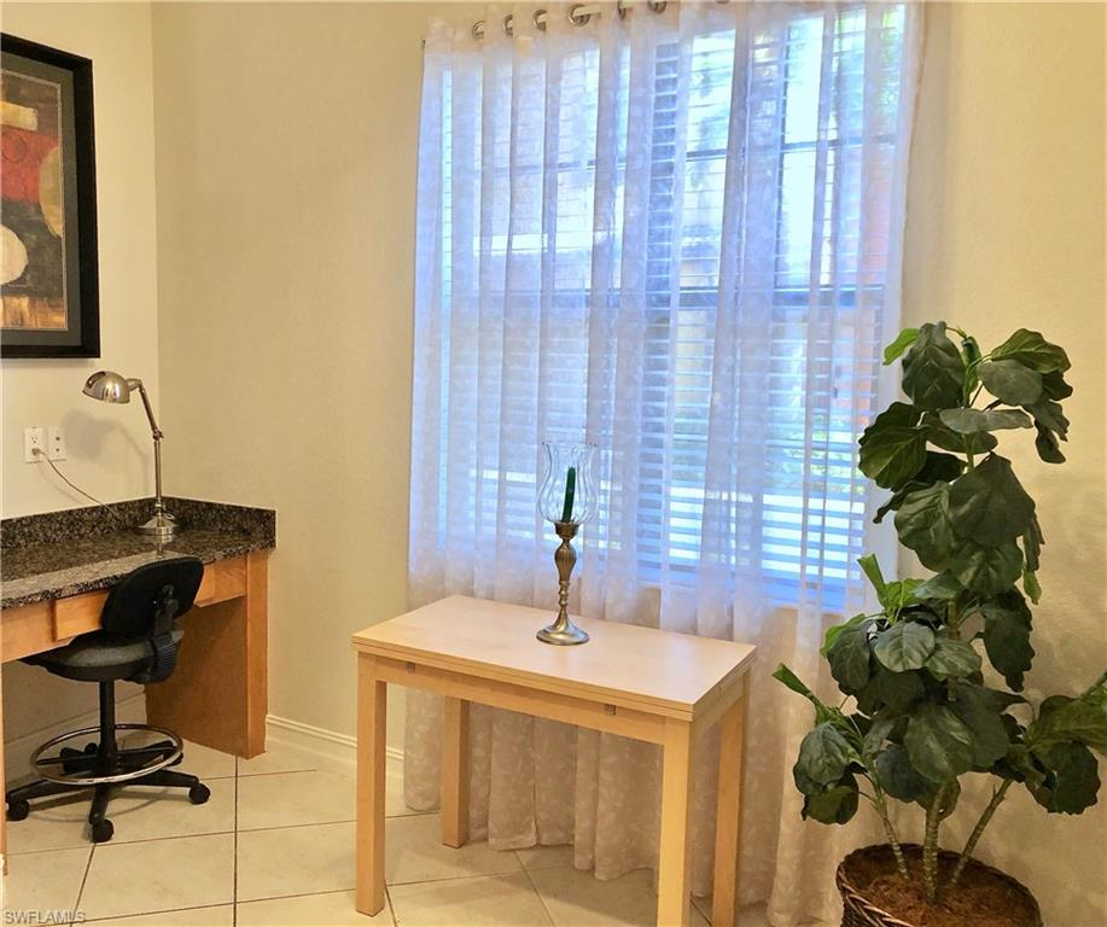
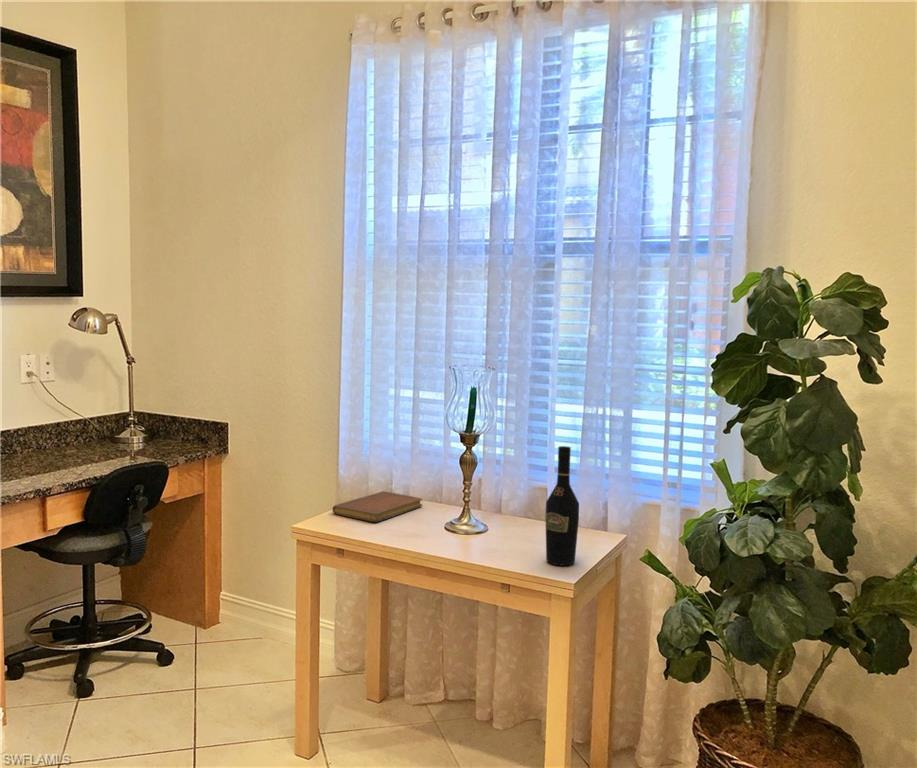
+ notebook [331,490,423,523]
+ wine bottle [544,445,580,567]
